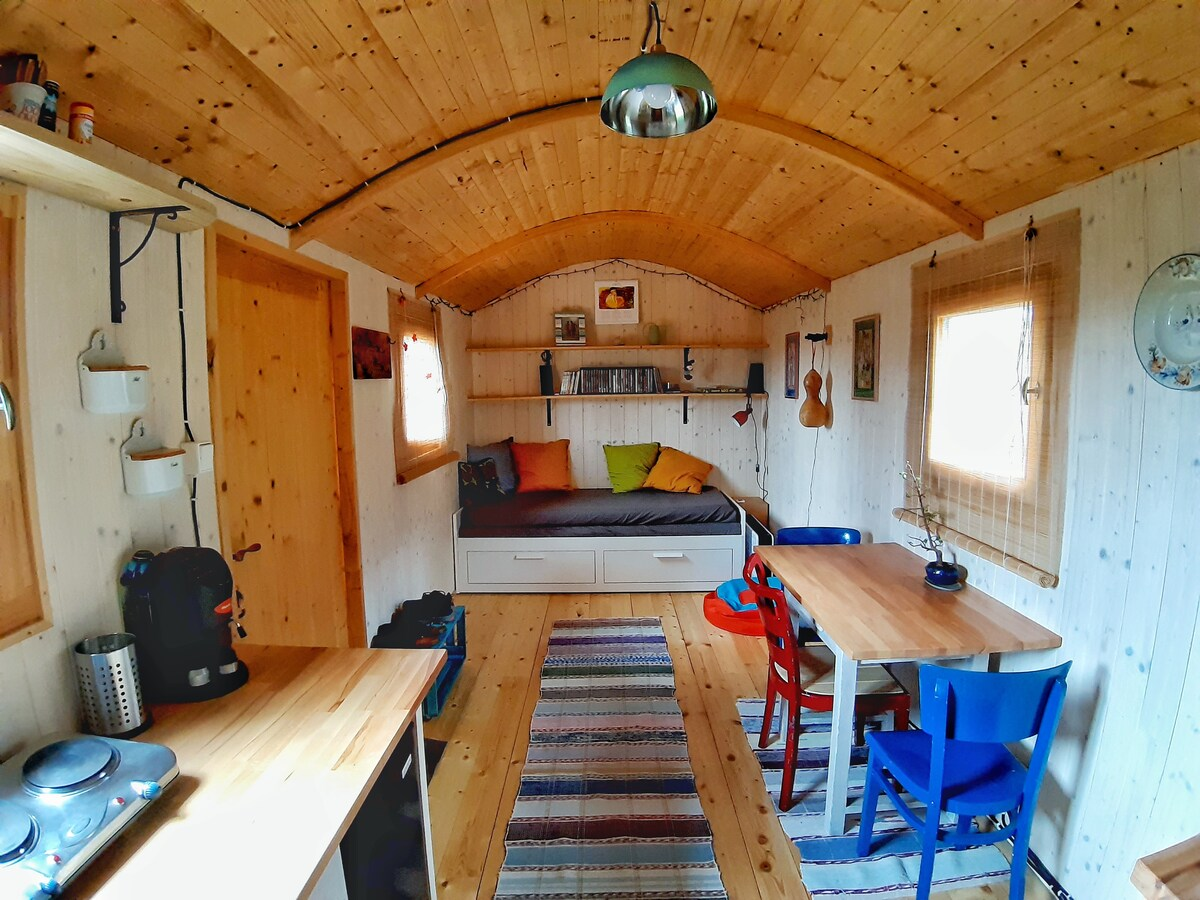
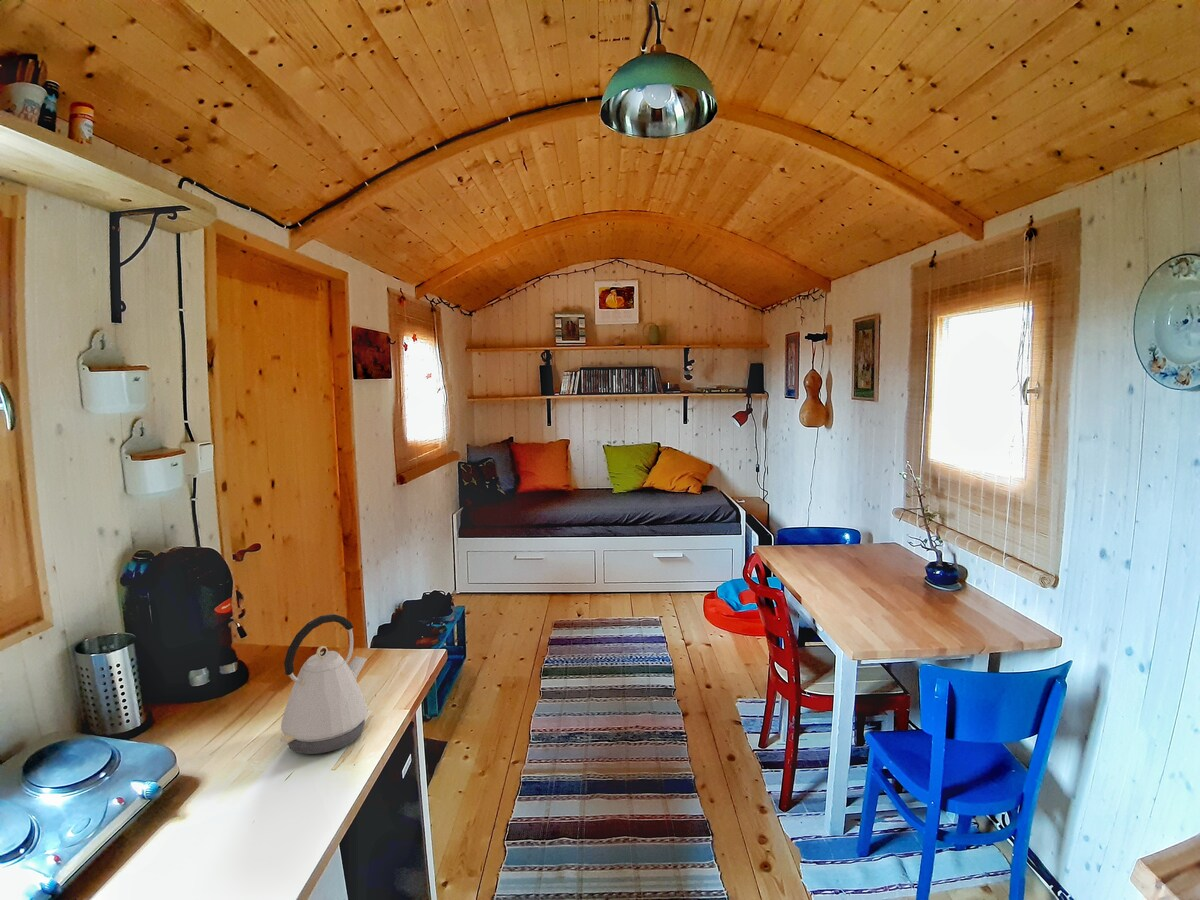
+ kettle [279,613,368,755]
